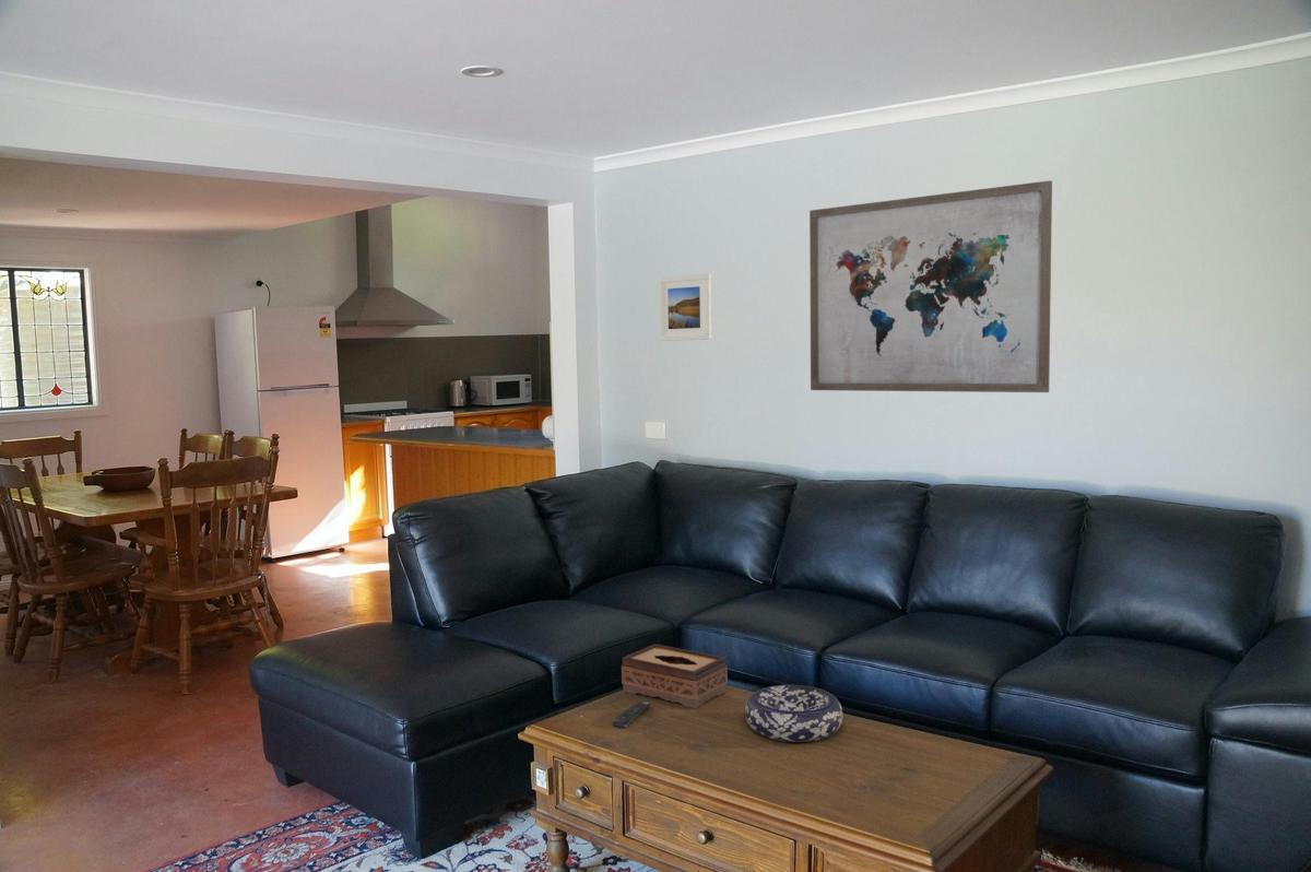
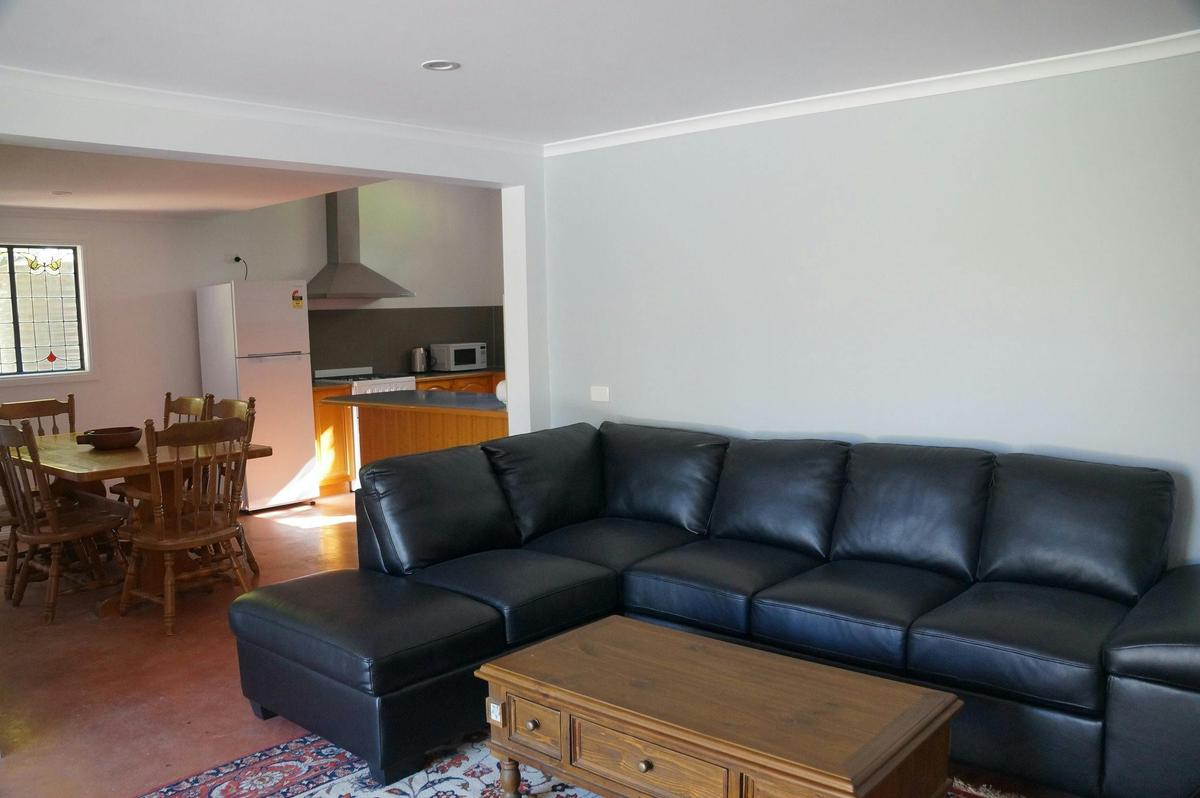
- wall art [808,179,1053,393]
- remote control [611,702,651,729]
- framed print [657,273,713,342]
- tissue box [621,643,729,709]
- decorative bowl [744,684,845,743]
